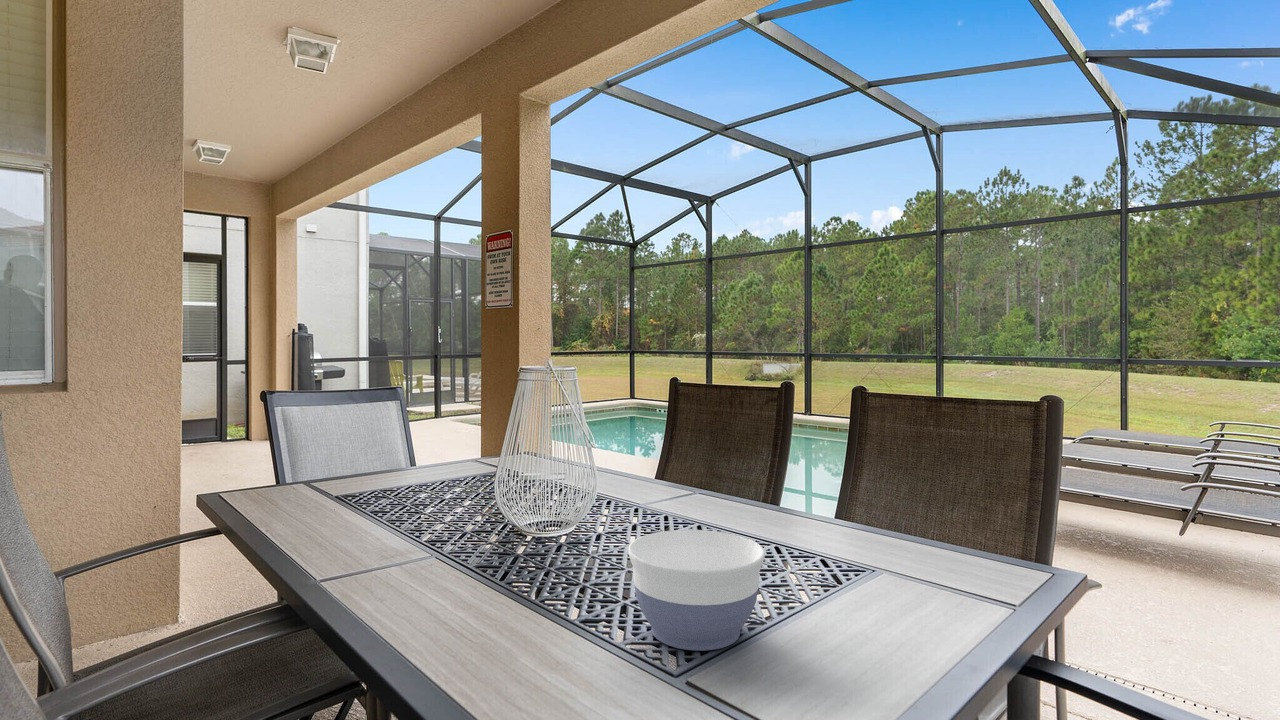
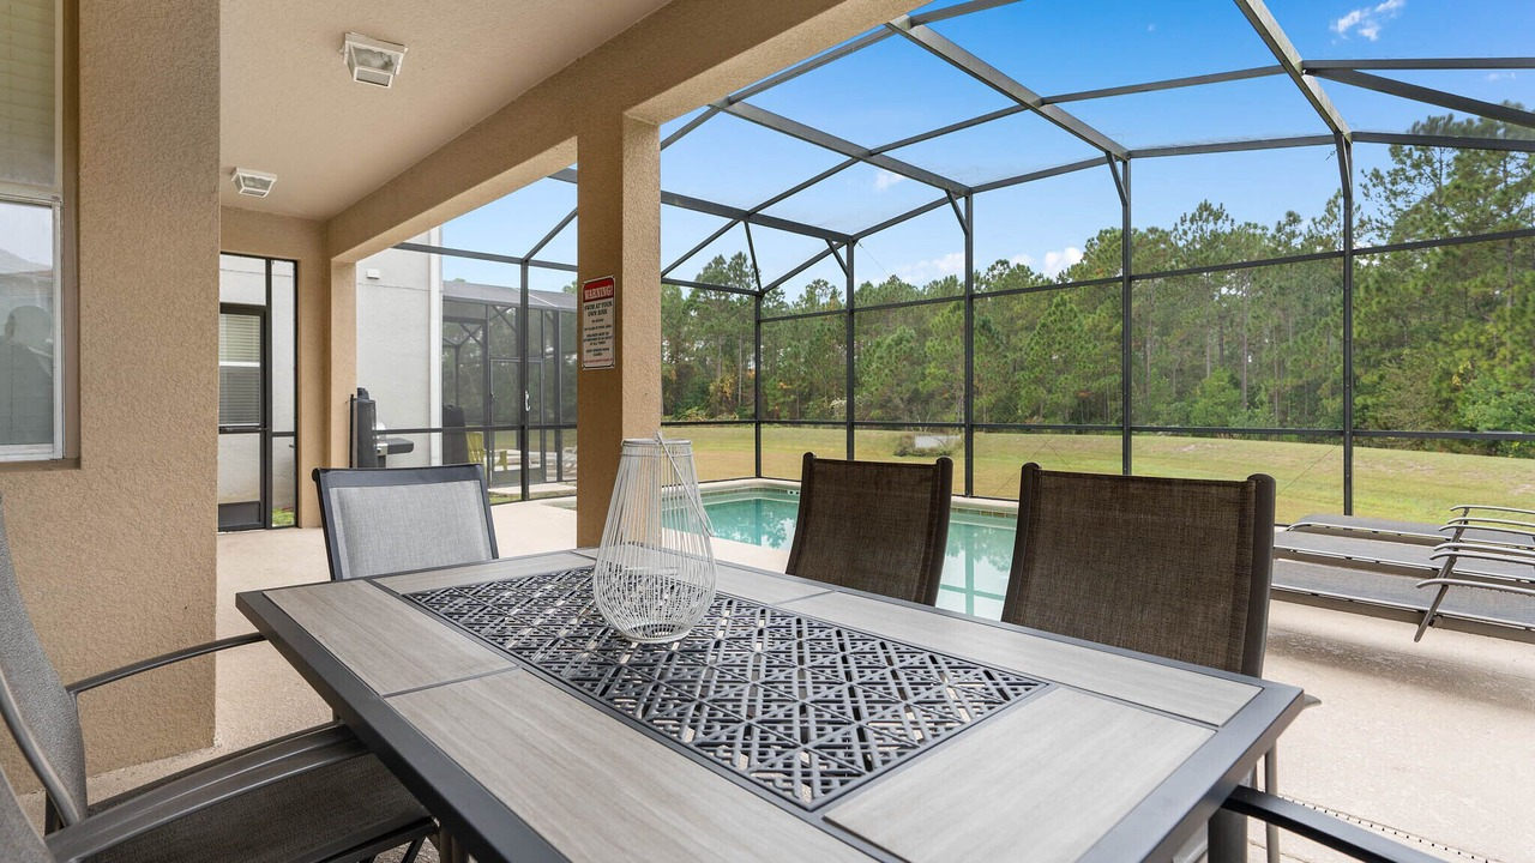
- bowl [627,529,766,652]
